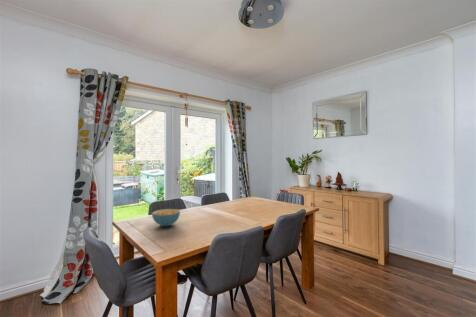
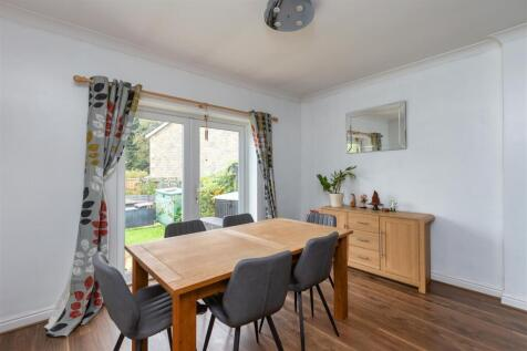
- cereal bowl [151,208,181,227]
